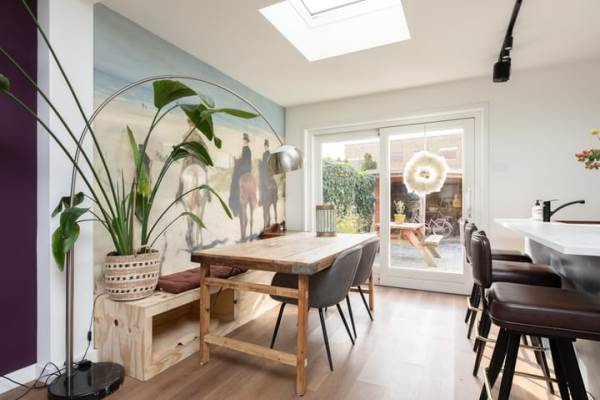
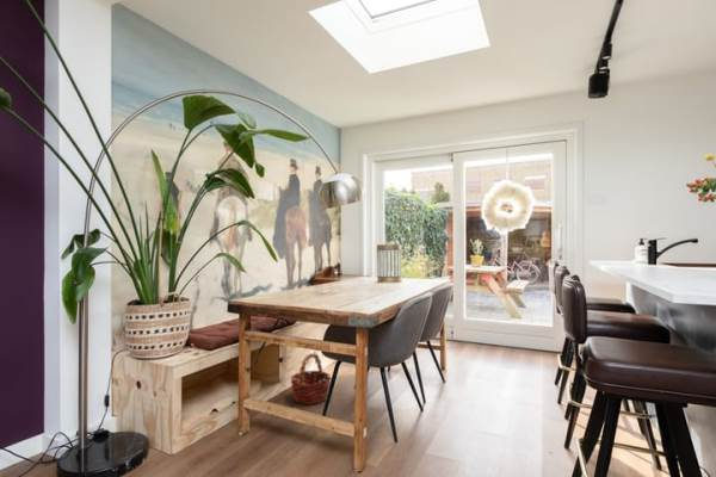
+ basket [289,353,332,405]
